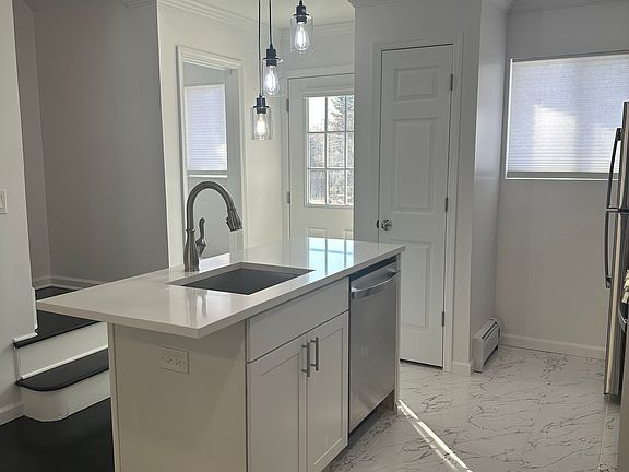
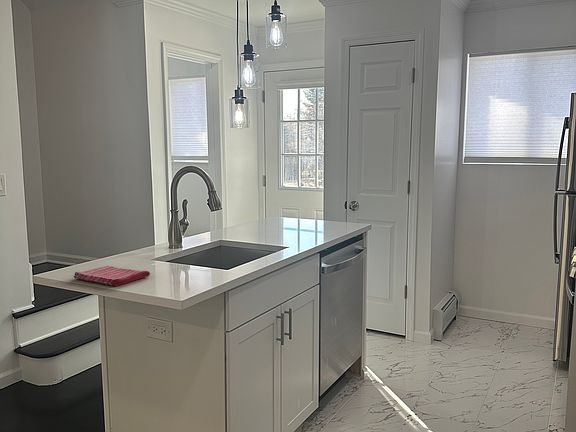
+ dish towel [72,265,151,287]
